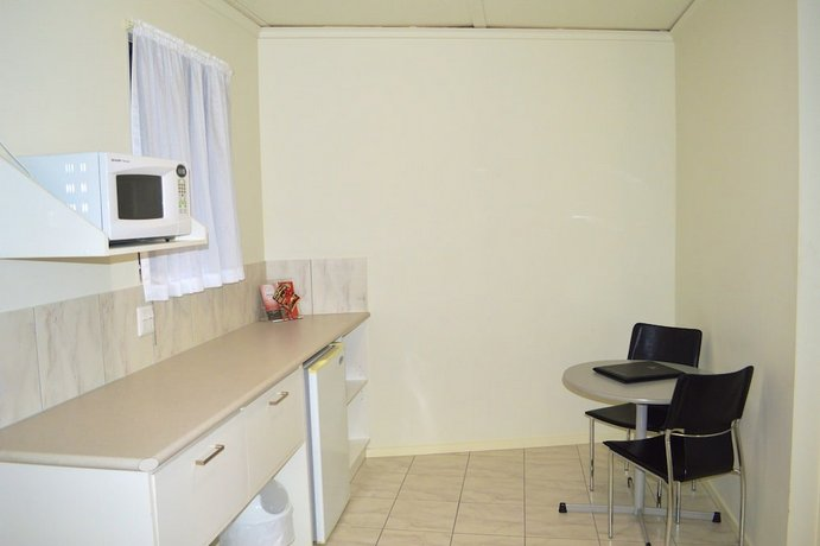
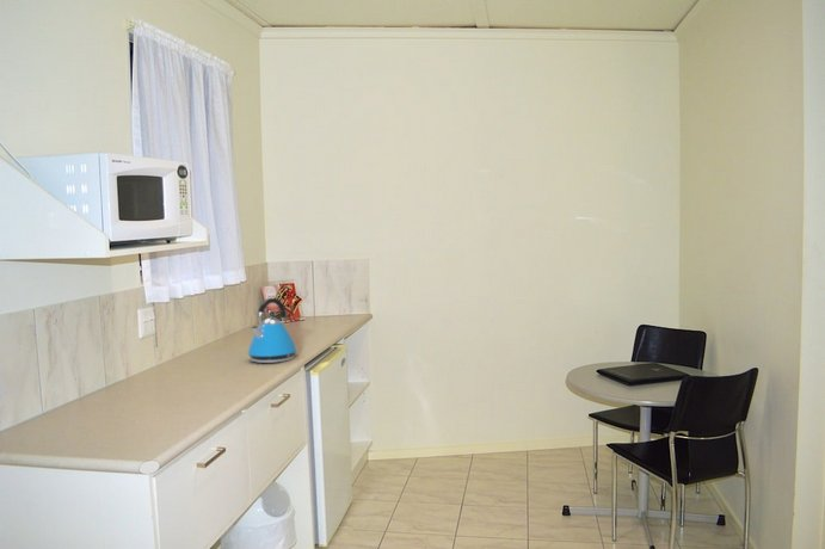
+ kettle [246,297,298,364]
